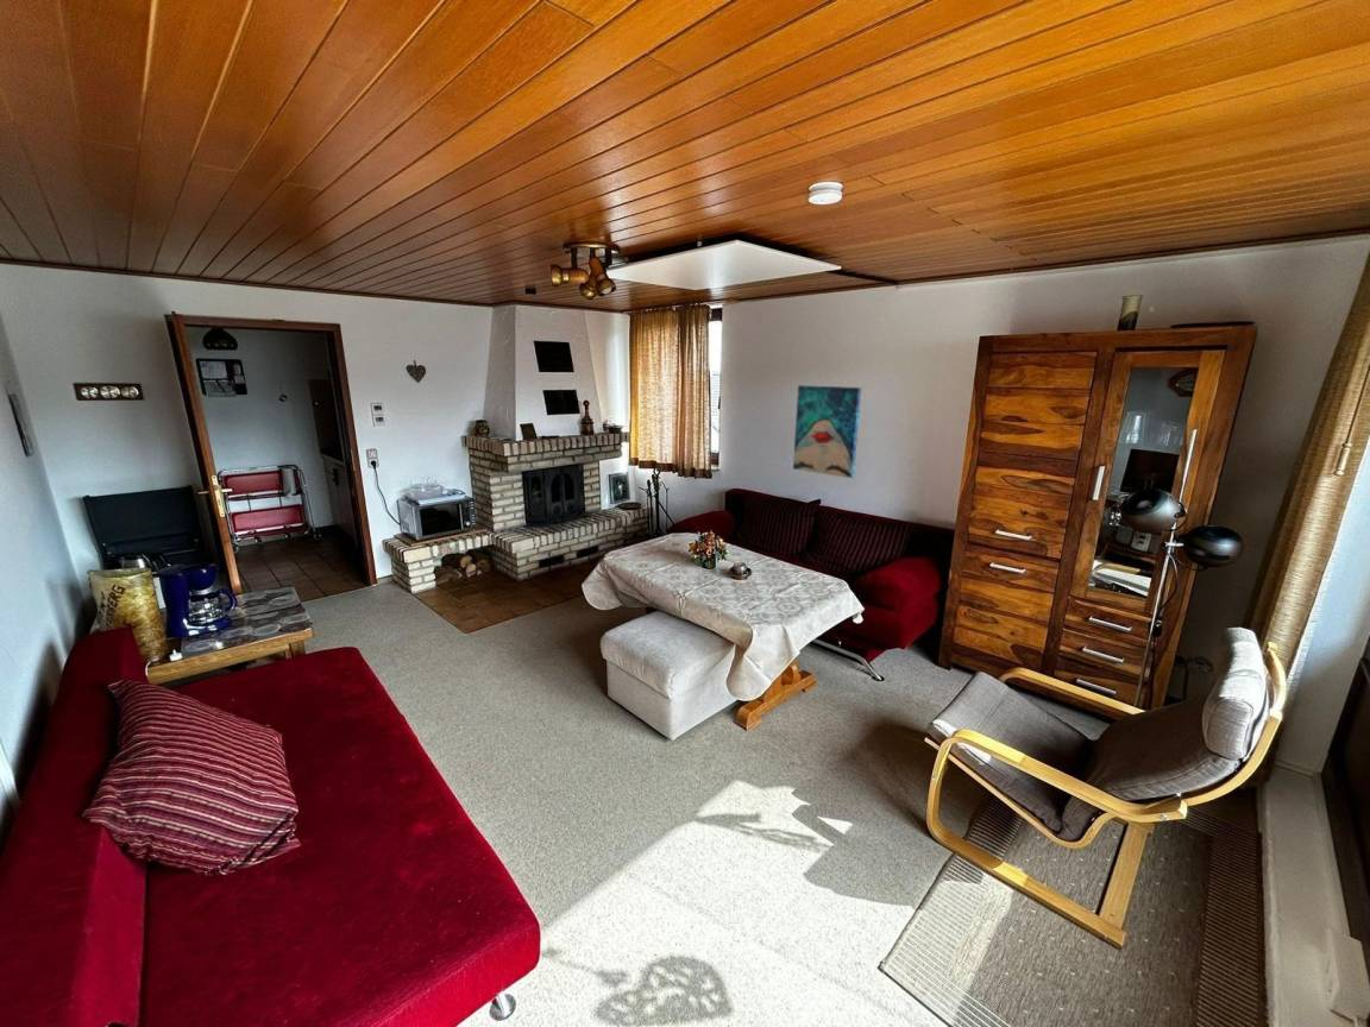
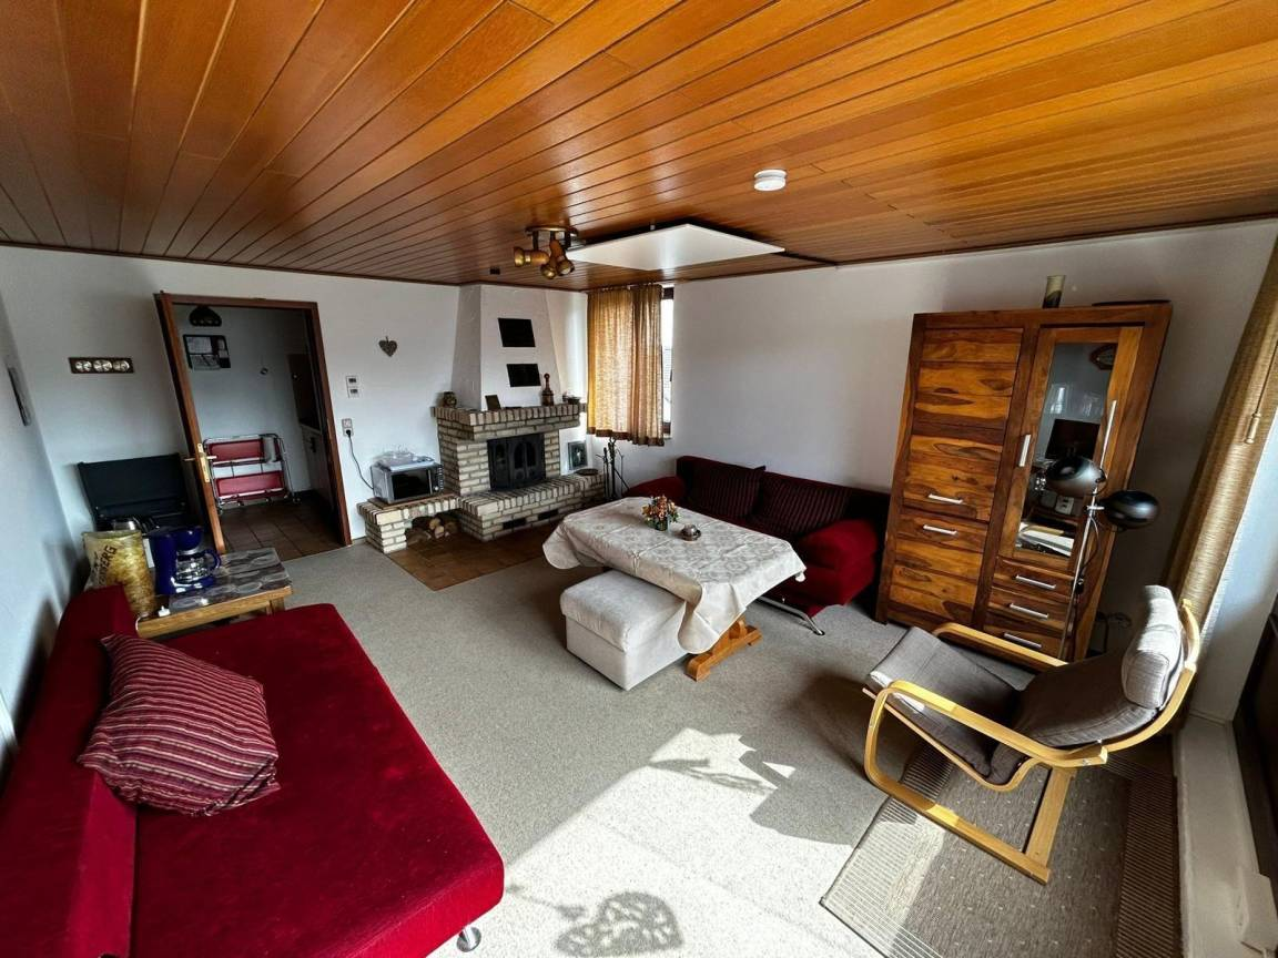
- wall art [792,384,862,479]
